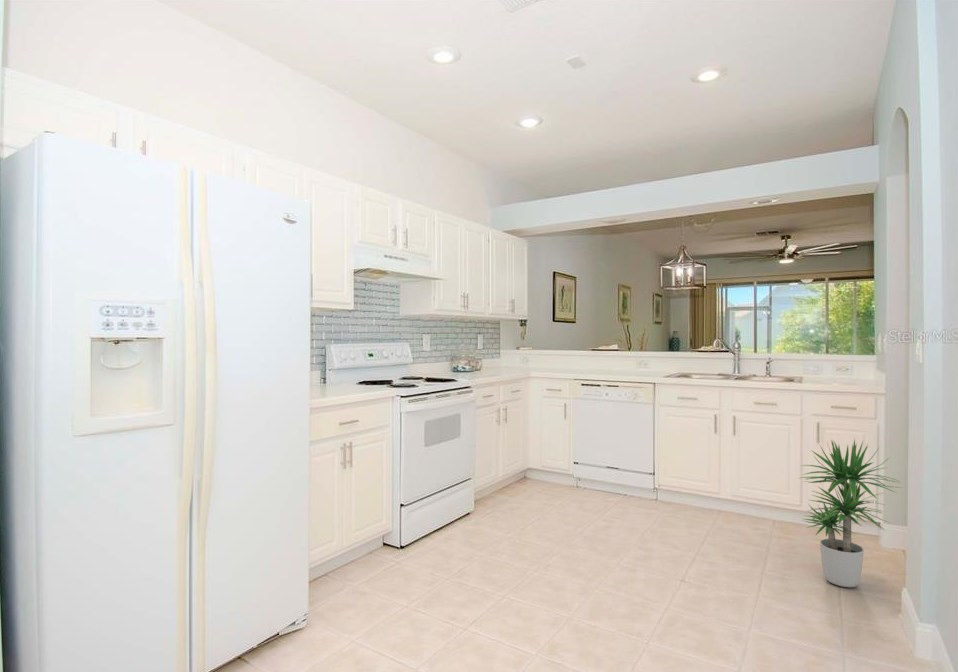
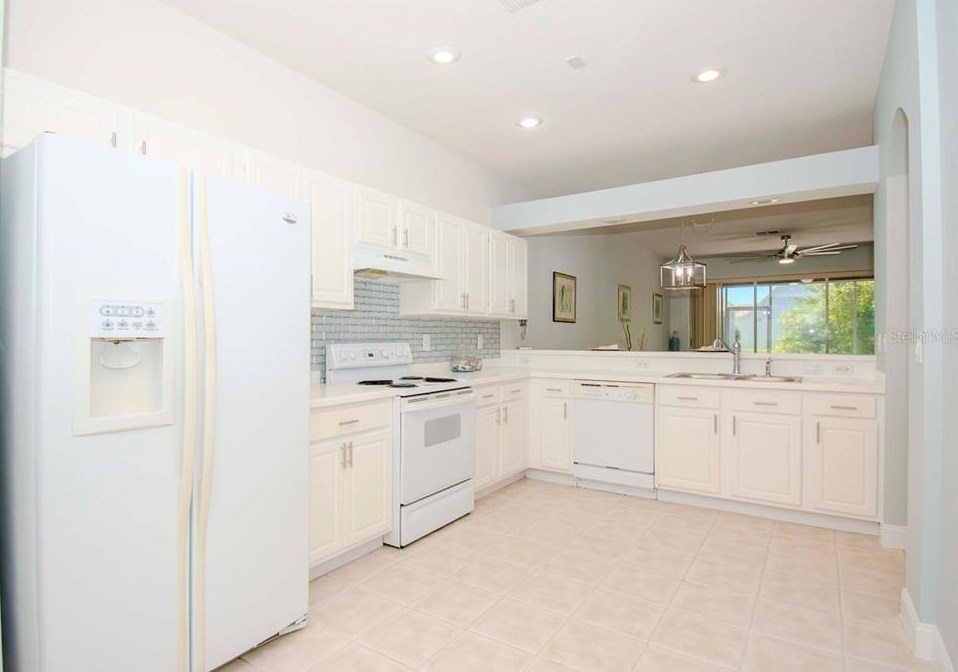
- potted plant [799,438,903,588]
